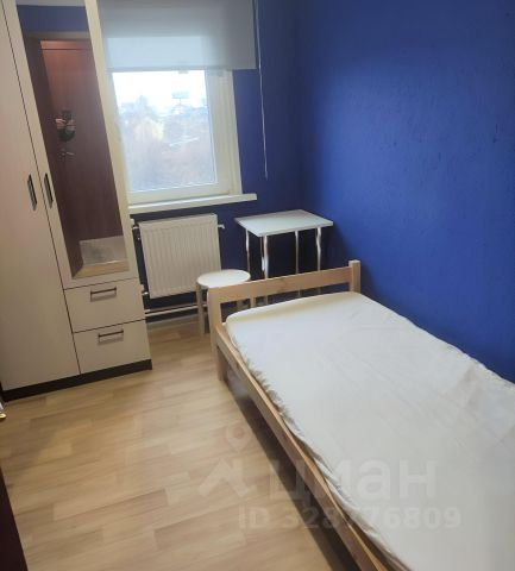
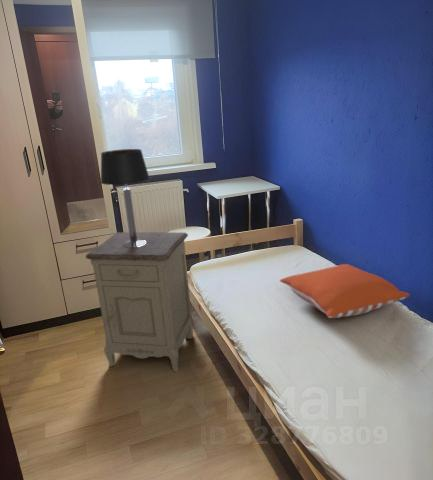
+ pillow [279,263,411,319]
+ table lamp [100,148,151,247]
+ nightstand [85,231,194,373]
